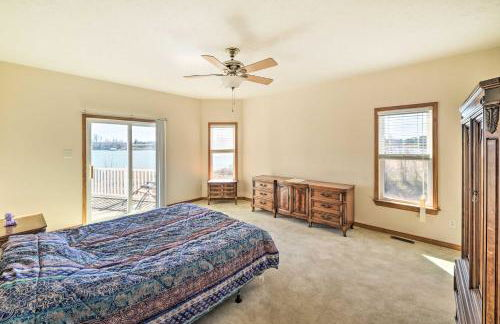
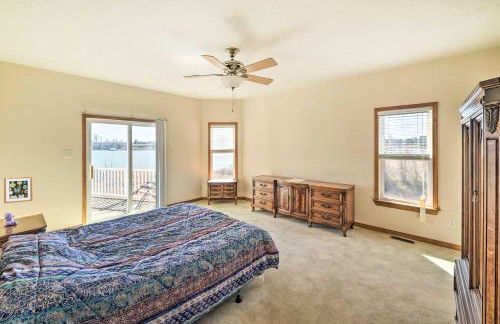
+ wall art [3,176,34,204]
